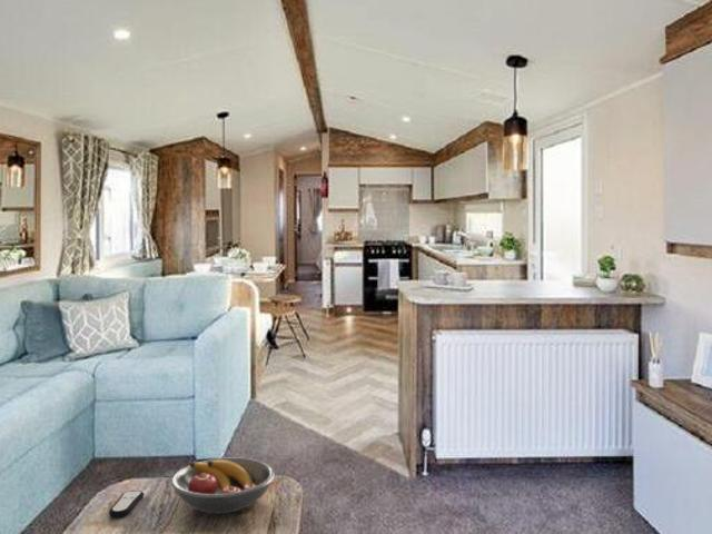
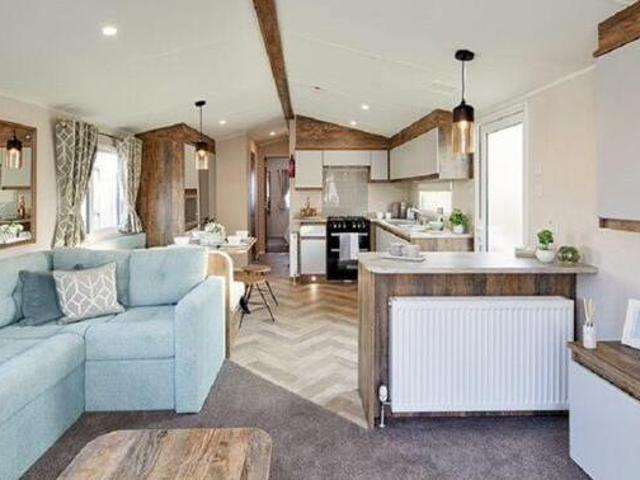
- fruit bowl [170,456,276,514]
- remote control [108,490,145,518]
